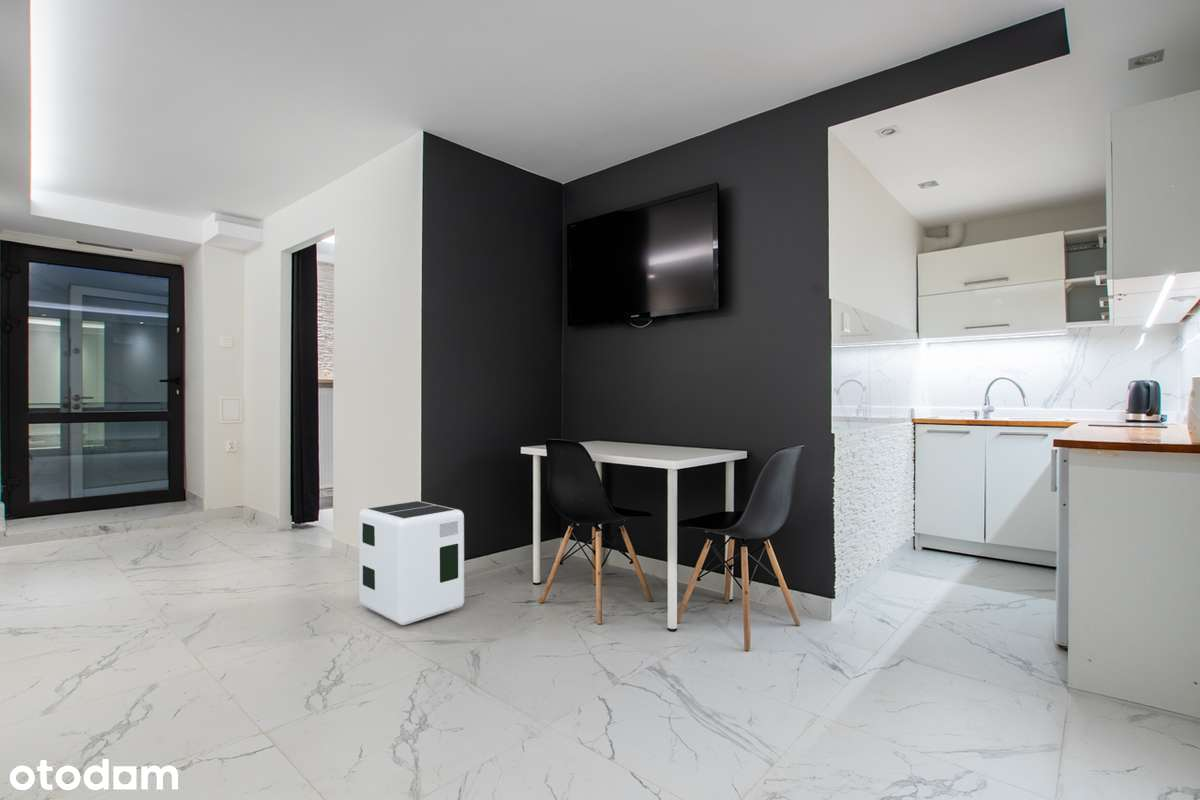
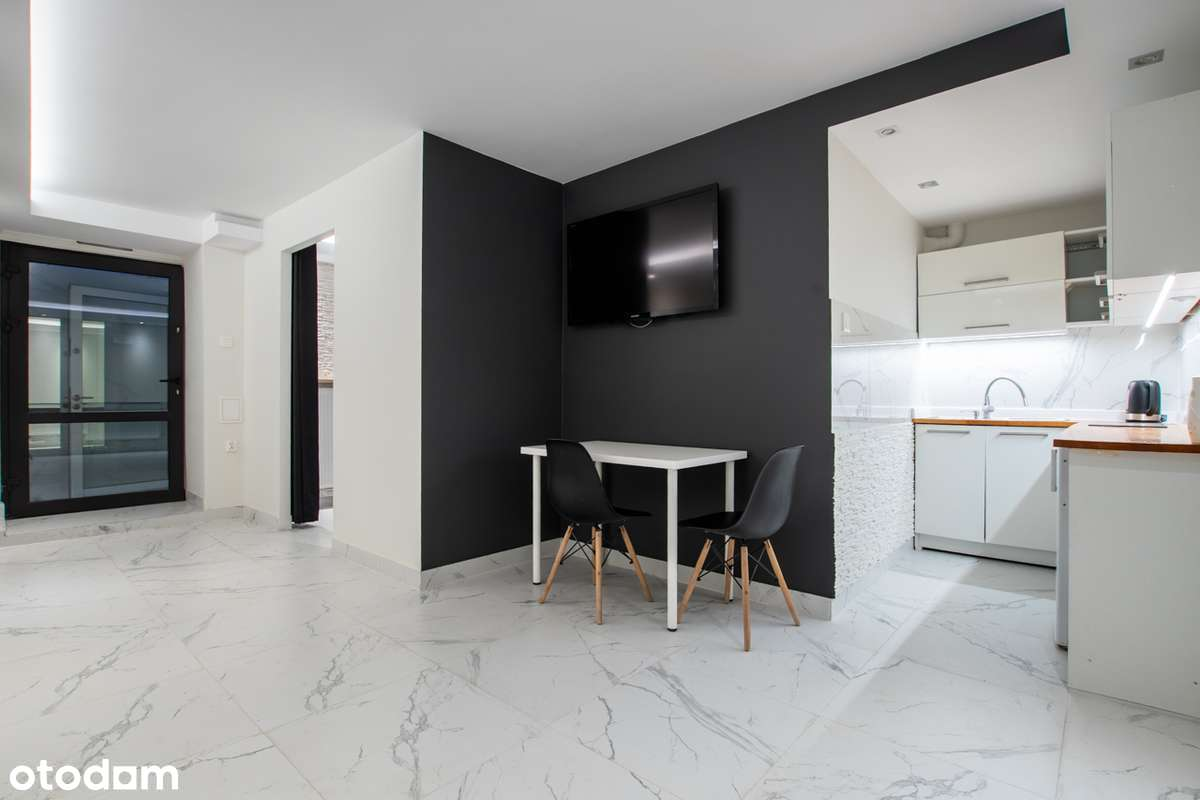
- air purifier [358,500,465,626]
